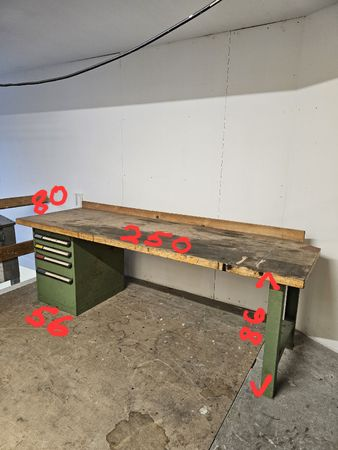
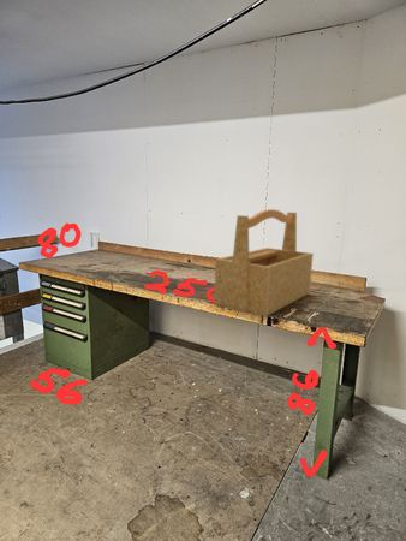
+ toolbox [213,208,315,319]
